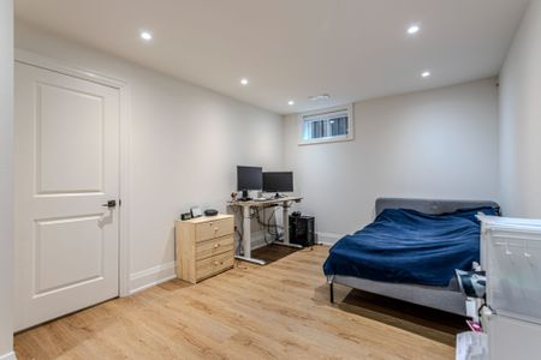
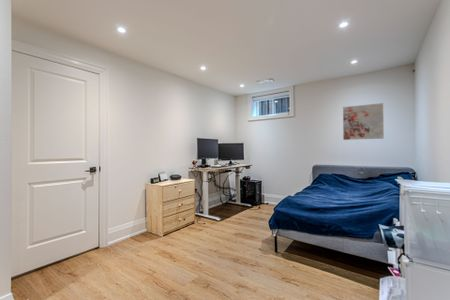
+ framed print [342,102,385,141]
